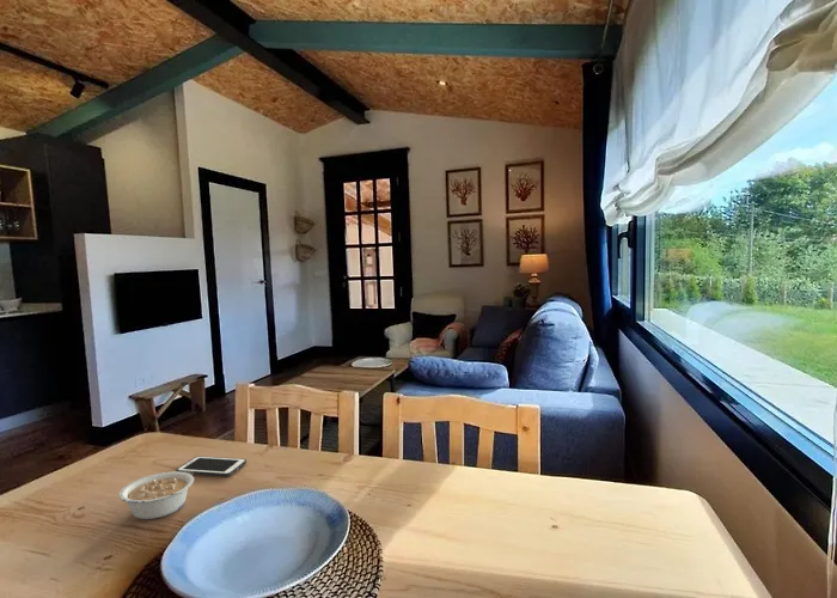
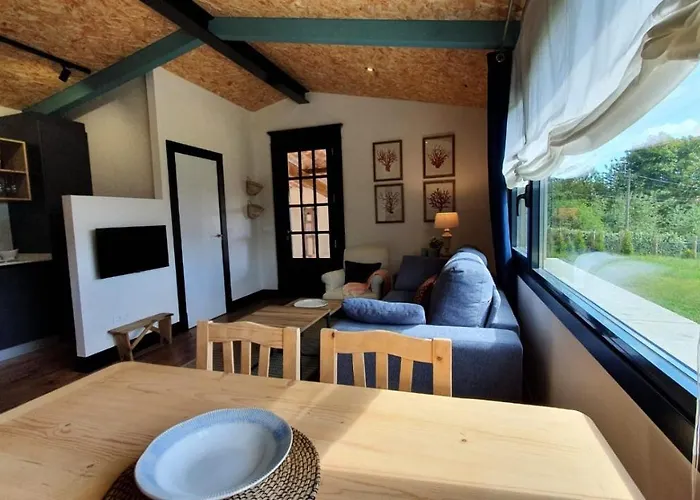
- legume [117,470,195,520]
- cell phone [176,456,248,477]
